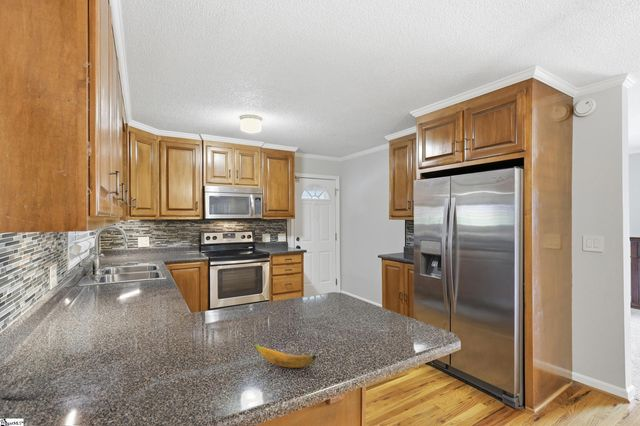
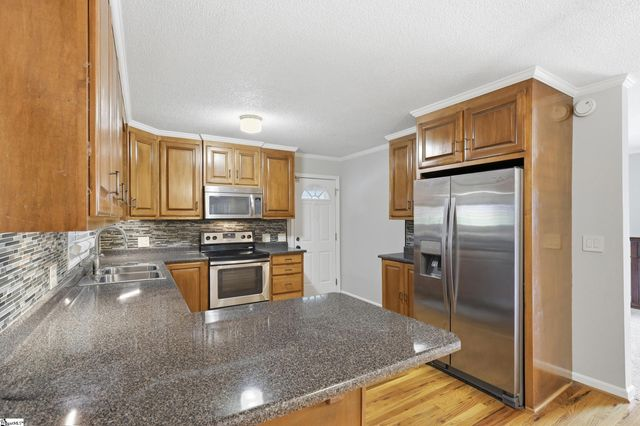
- banana [253,342,317,369]
